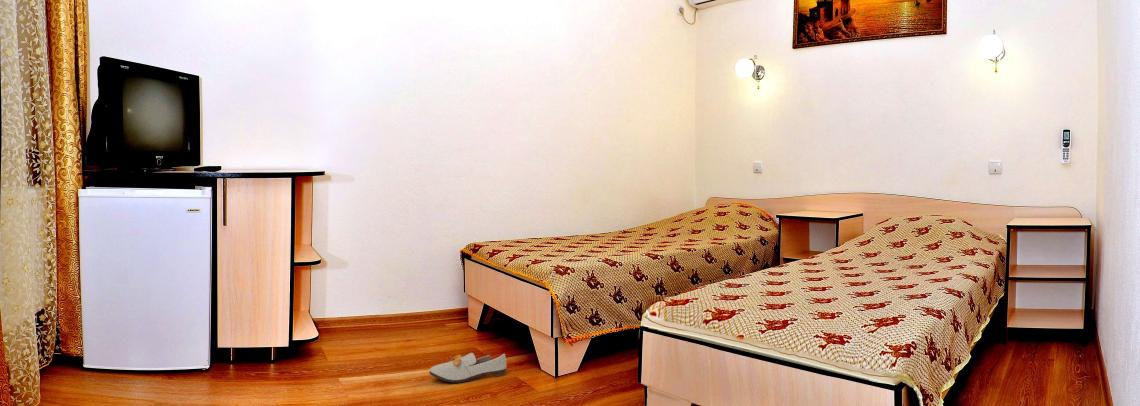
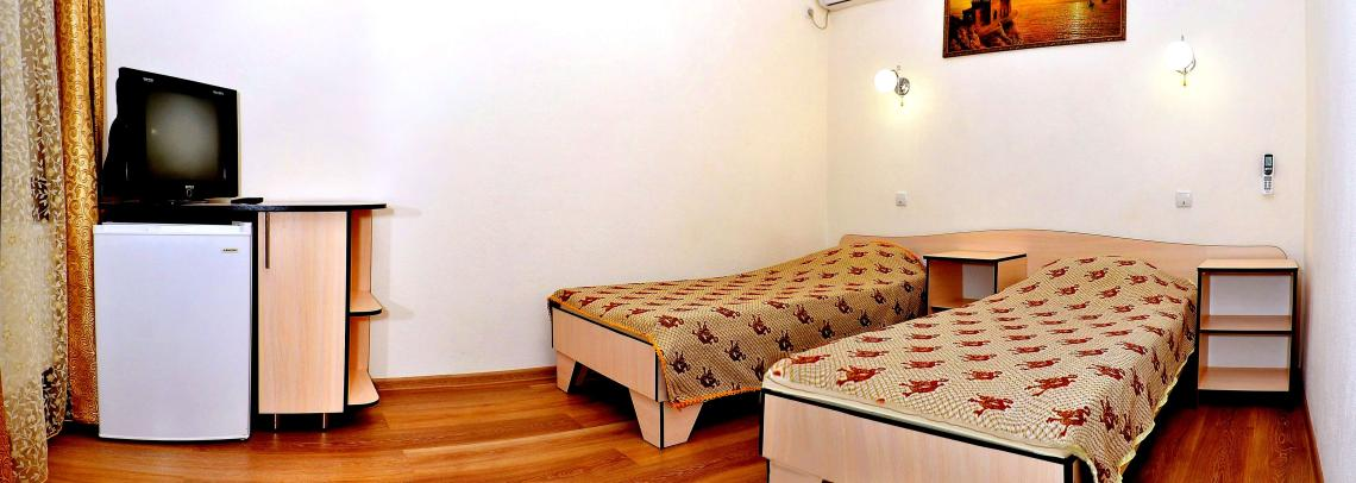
- shoe [428,352,508,384]
